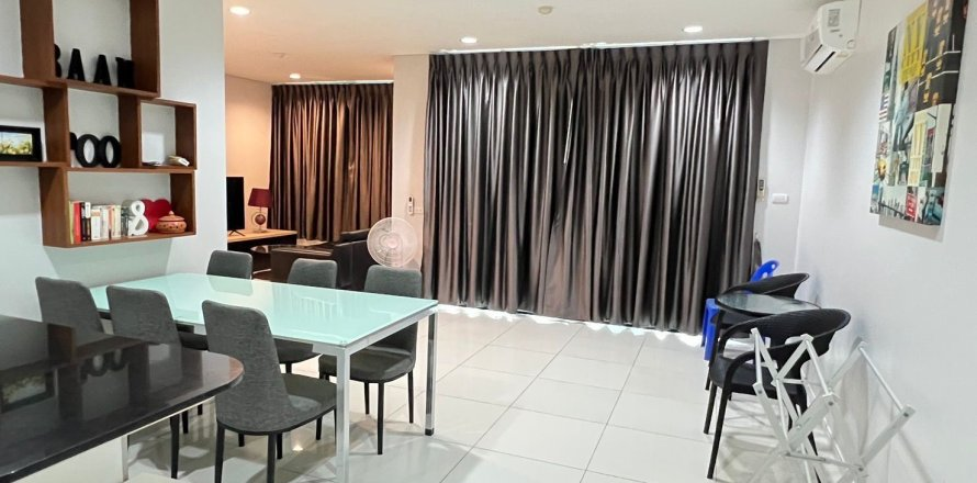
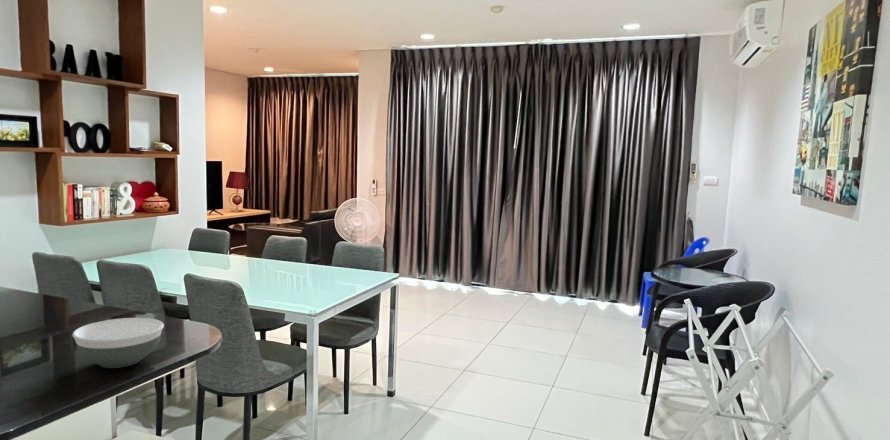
+ bowl [72,317,165,369]
